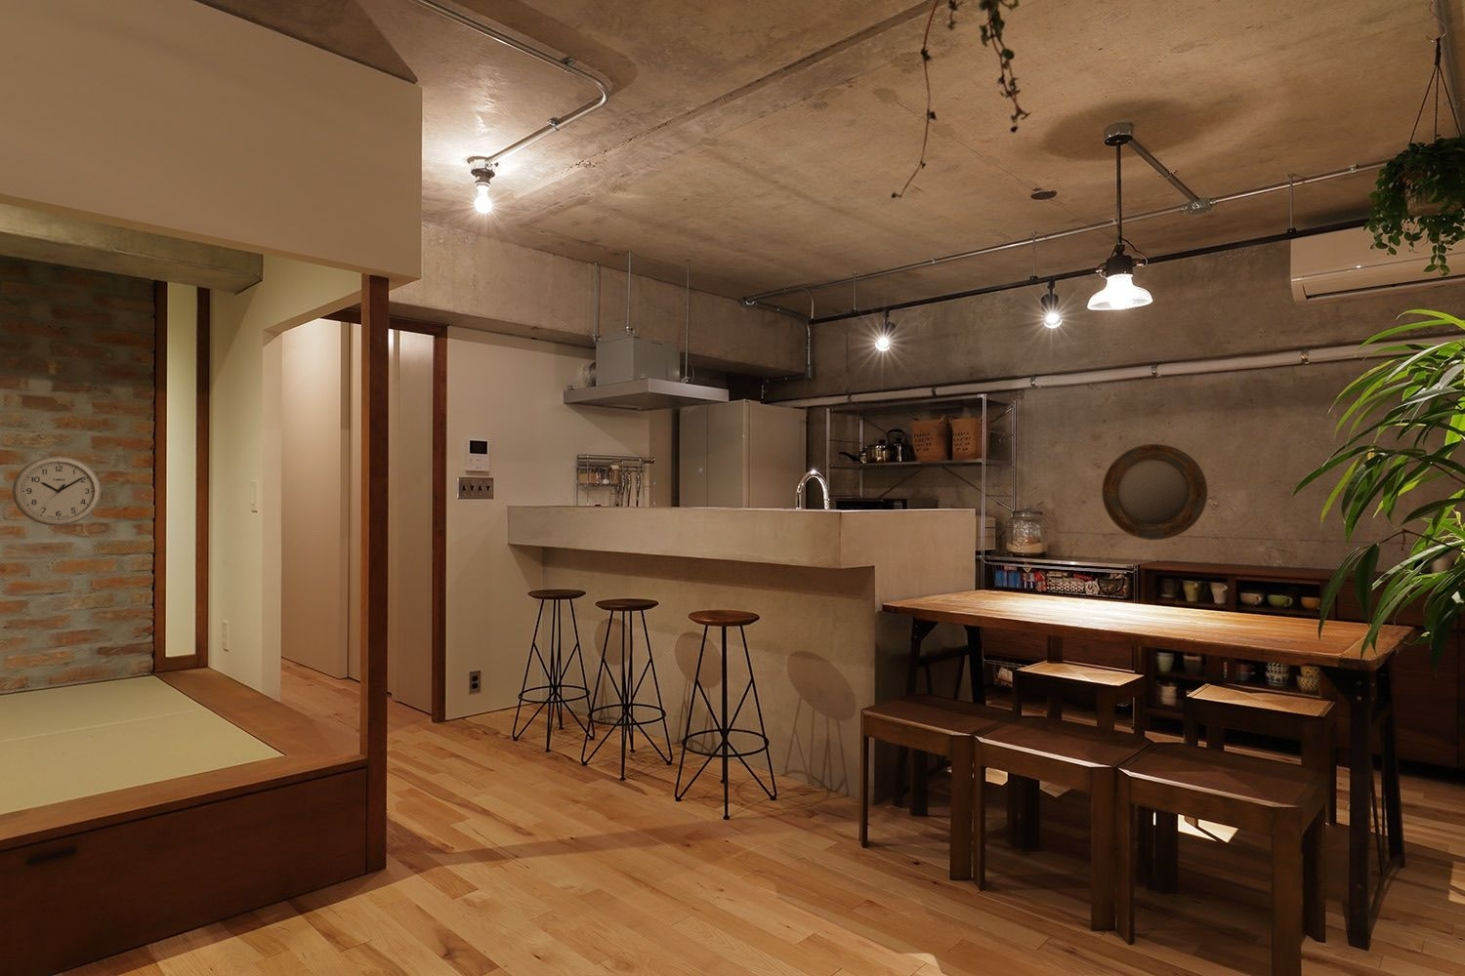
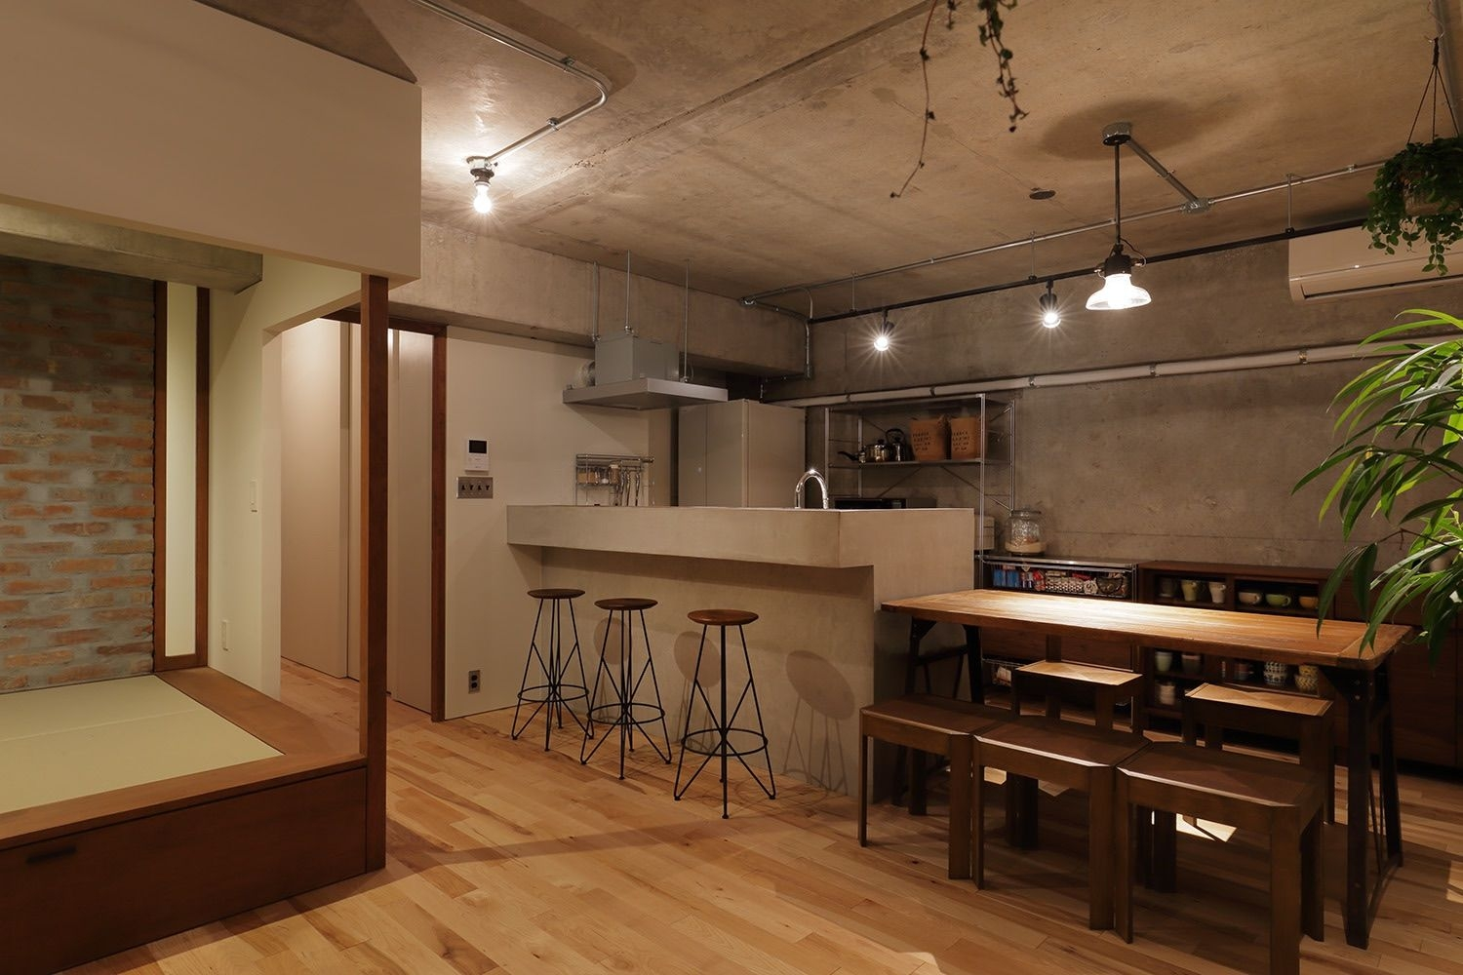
- wall clock [12,455,101,527]
- home mirror [1101,443,1208,540]
